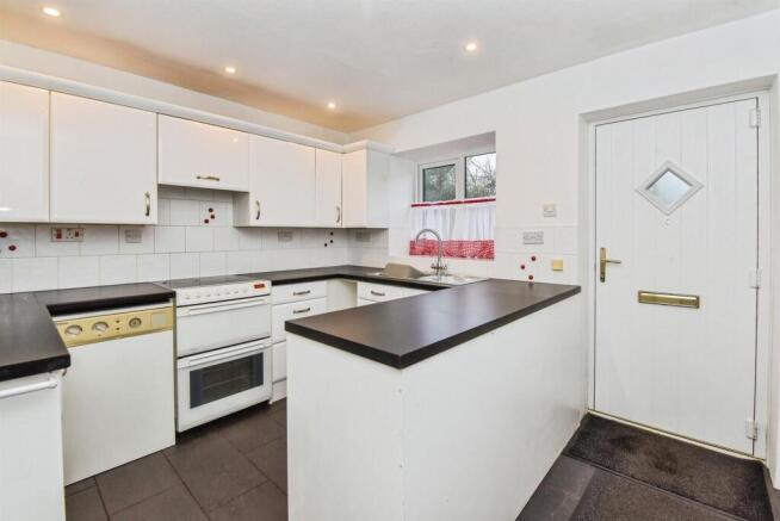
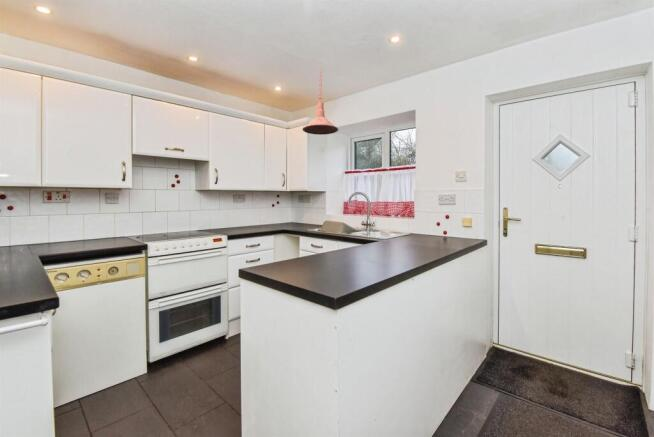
+ pendant light [301,69,339,136]
